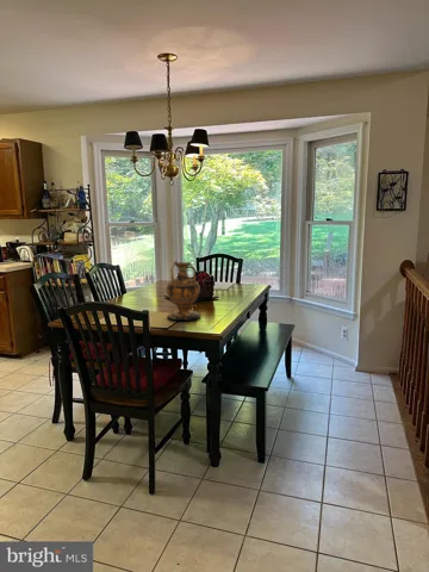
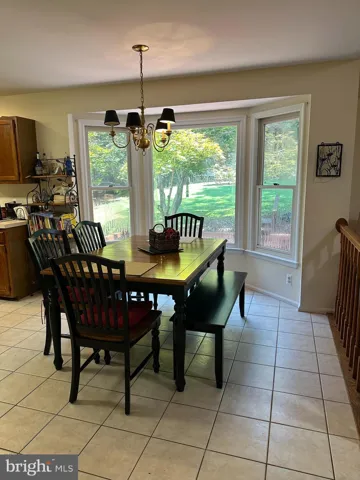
- vase [166,260,203,322]
